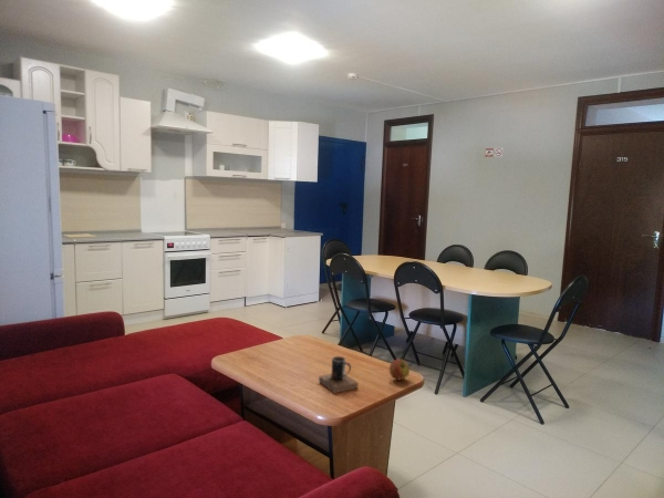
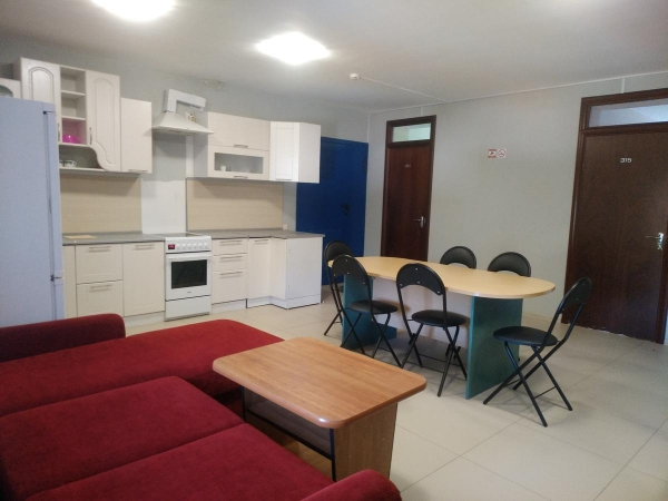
- mug [318,355,359,394]
- apple [388,359,411,381]
